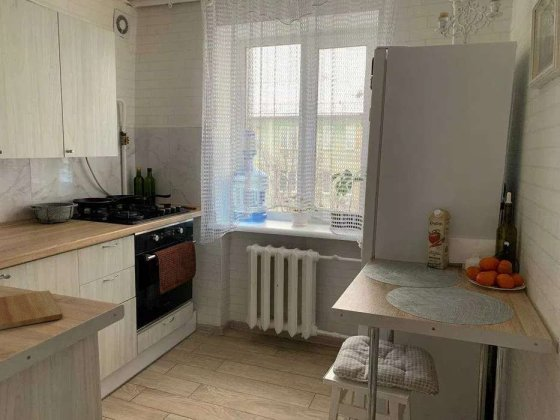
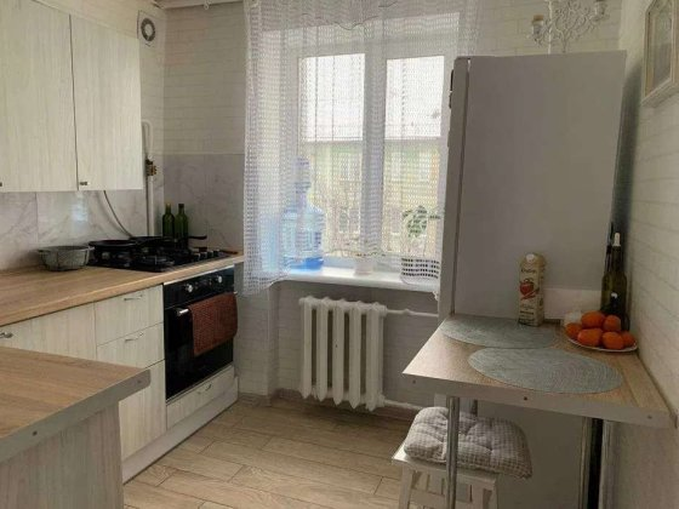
- cutting board [0,289,64,331]
